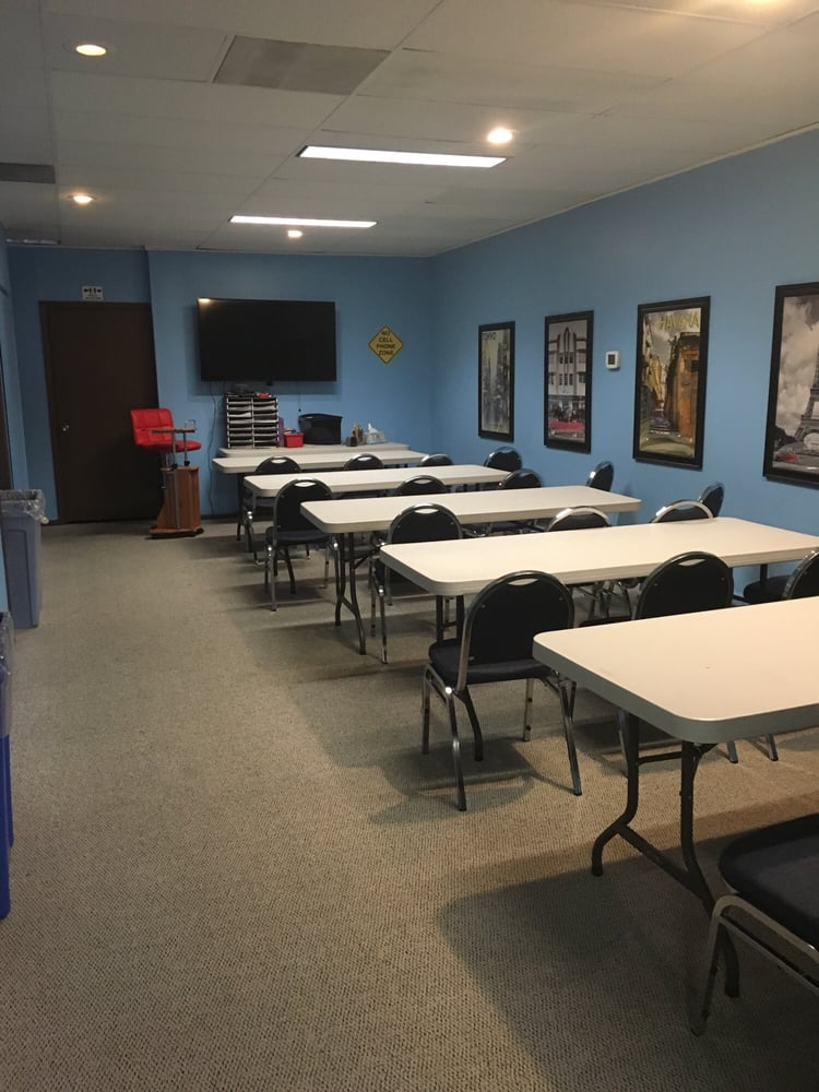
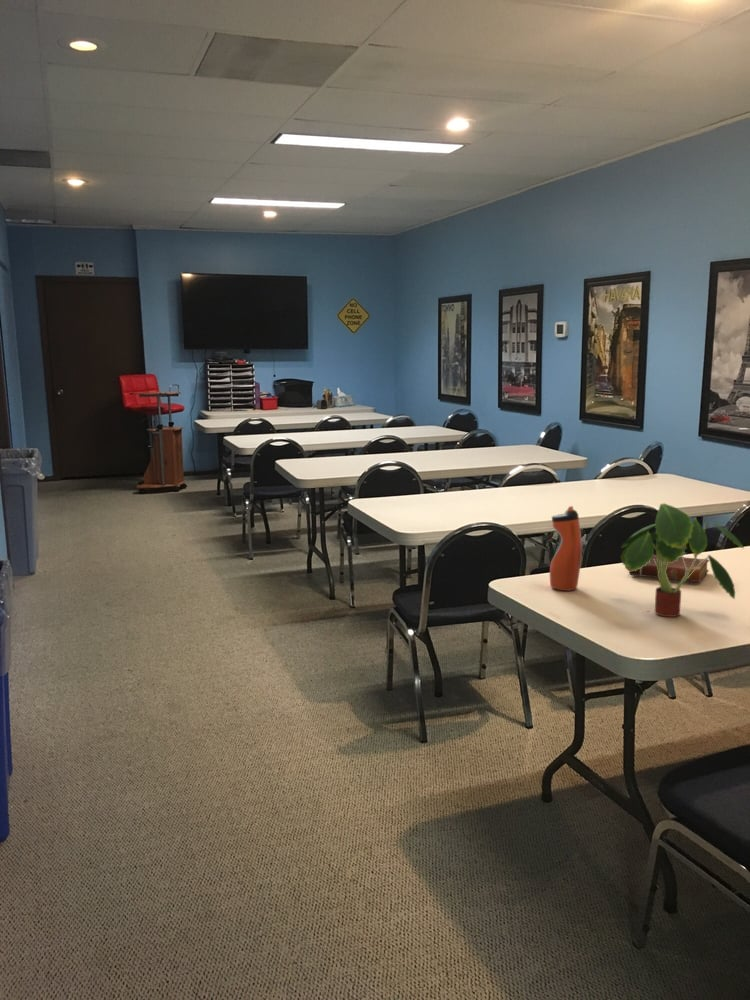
+ water bottle [549,505,583,592]
+ plant [620,502,745,618]
+ book [628,554,710,583]
